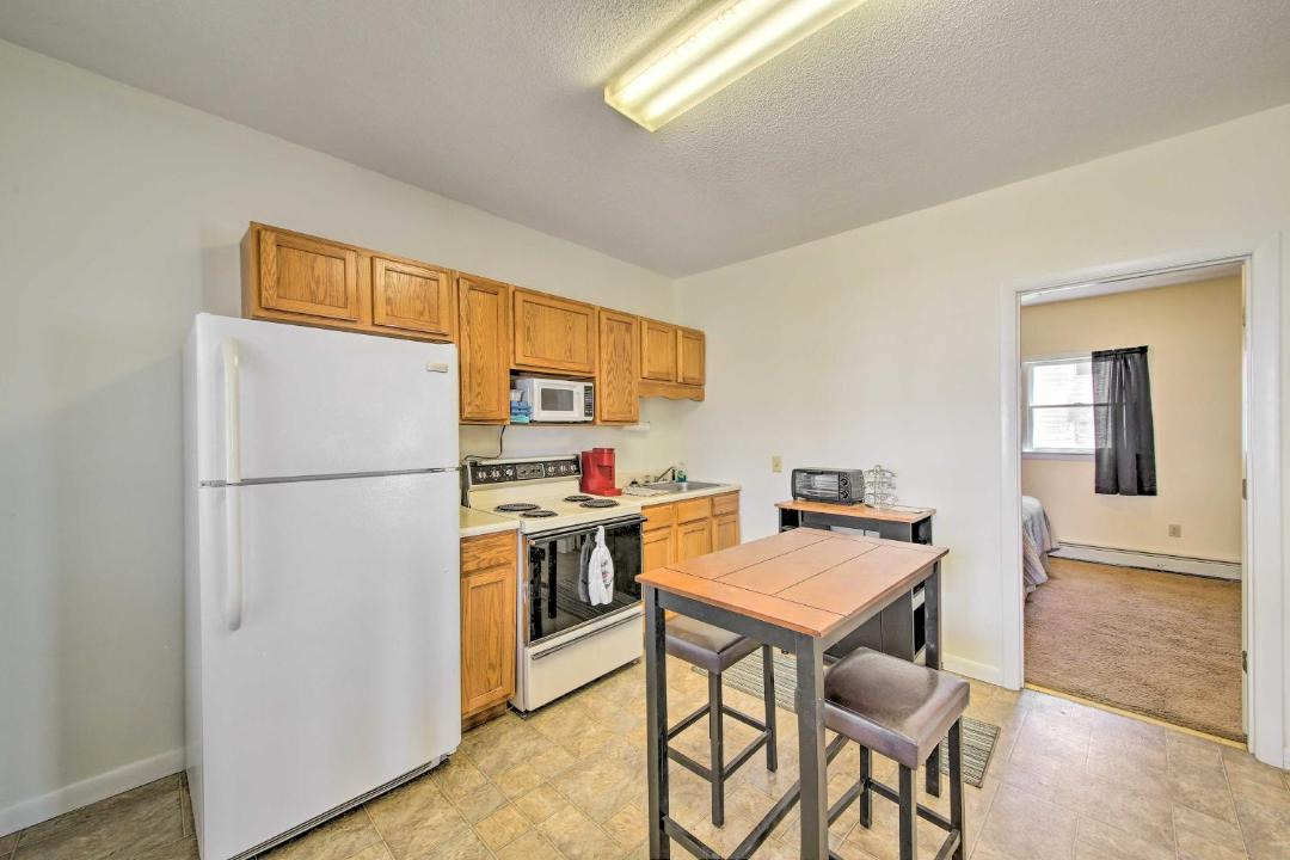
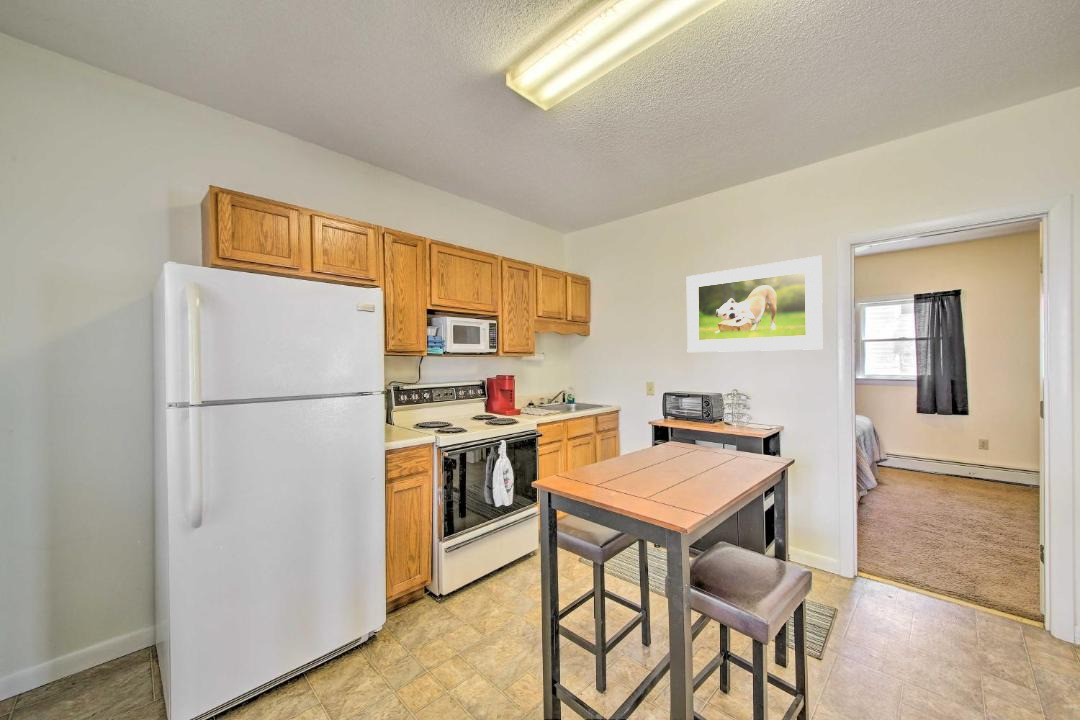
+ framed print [686,255,824,353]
